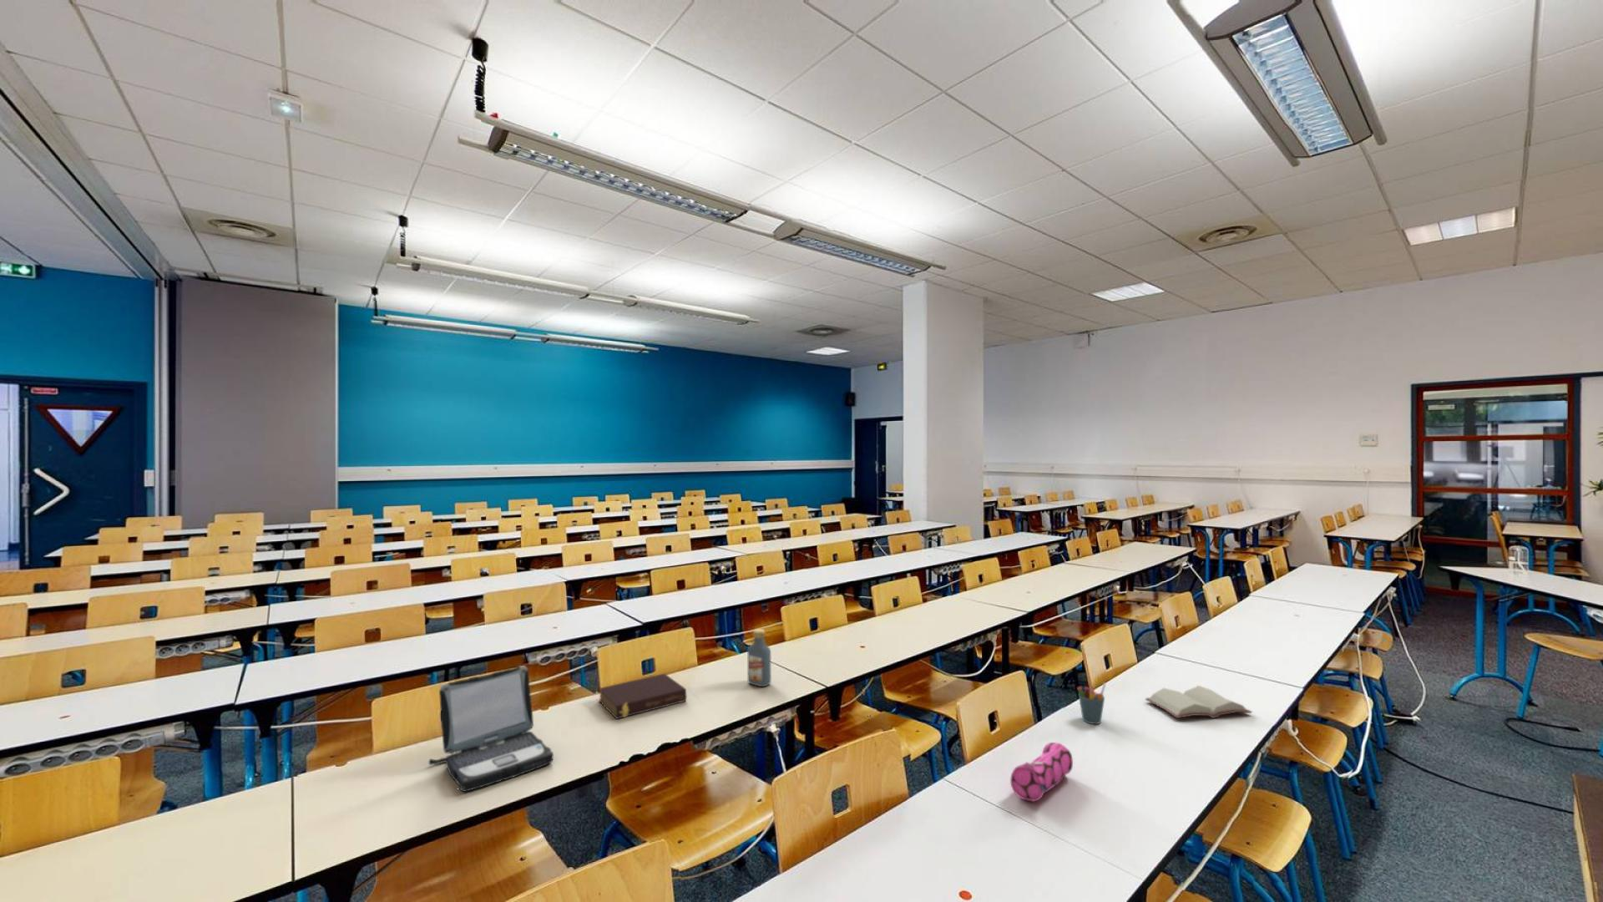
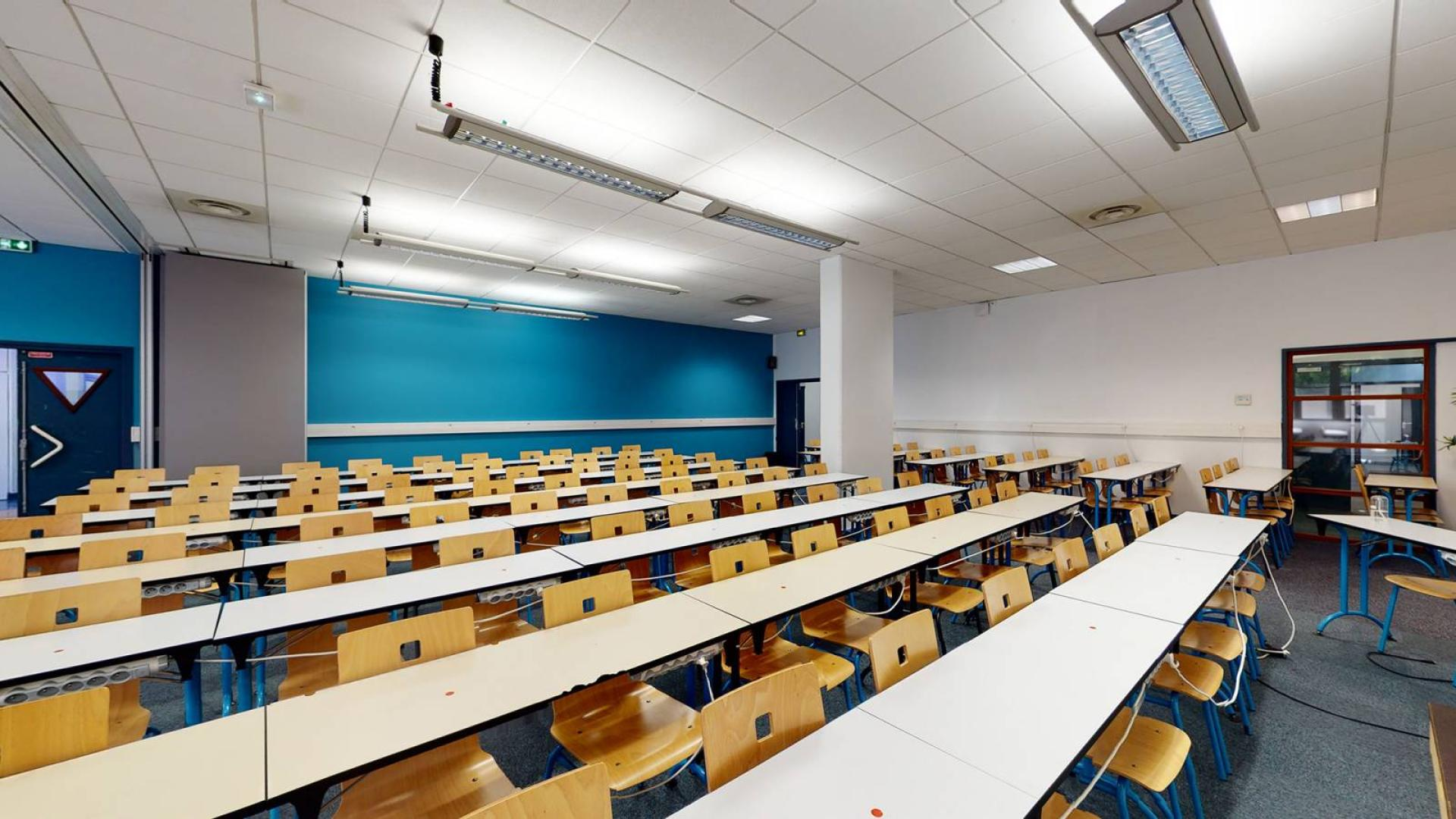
- hardback book [1145,685,1253,719]
- pen holder [1077,683,1106,725]
- laptop [428,665,555,793]
- pencil case [1010,741,1073,803]
- book [598,672,687,720]
- vodka [746,628,772,687]
